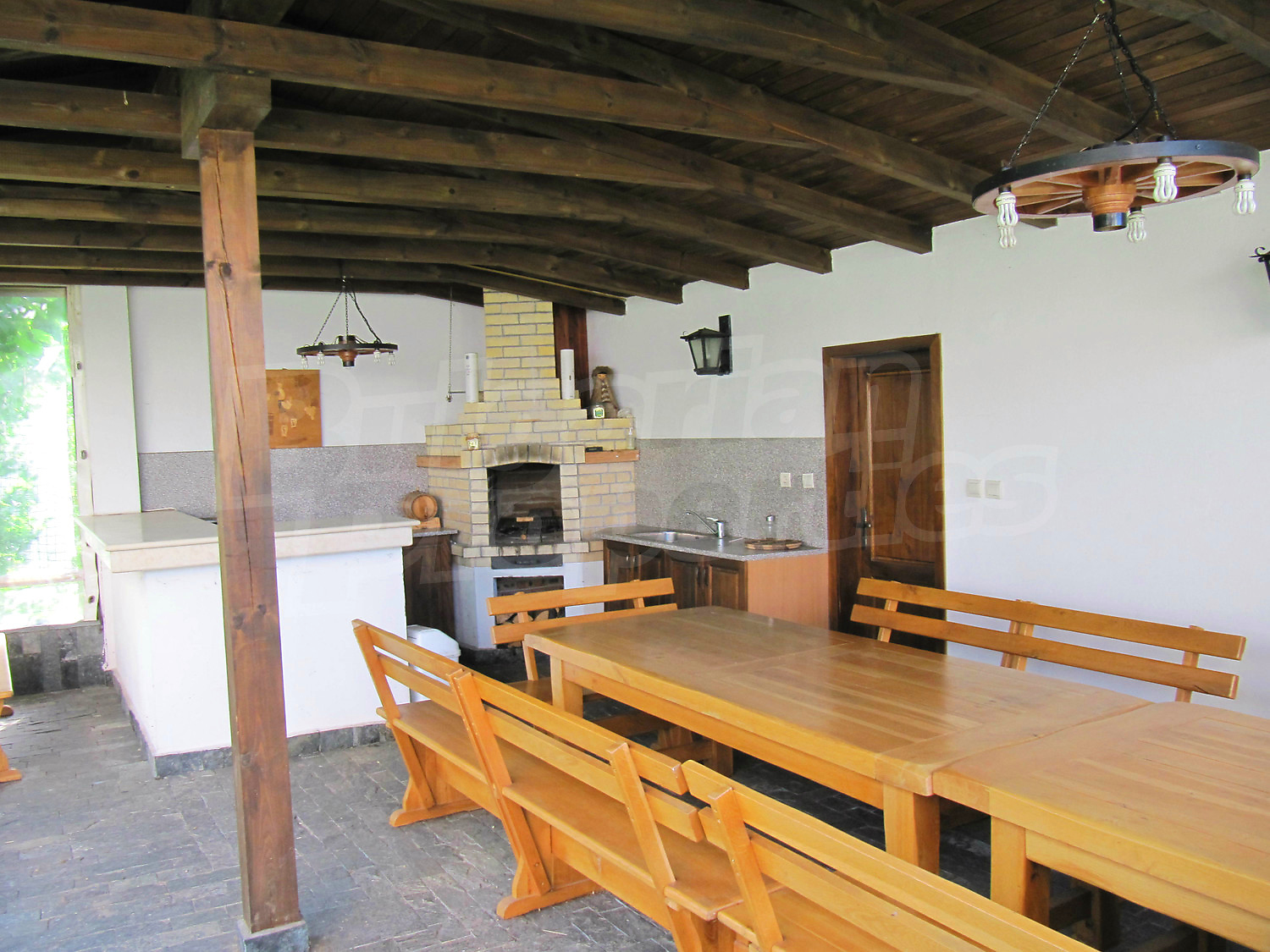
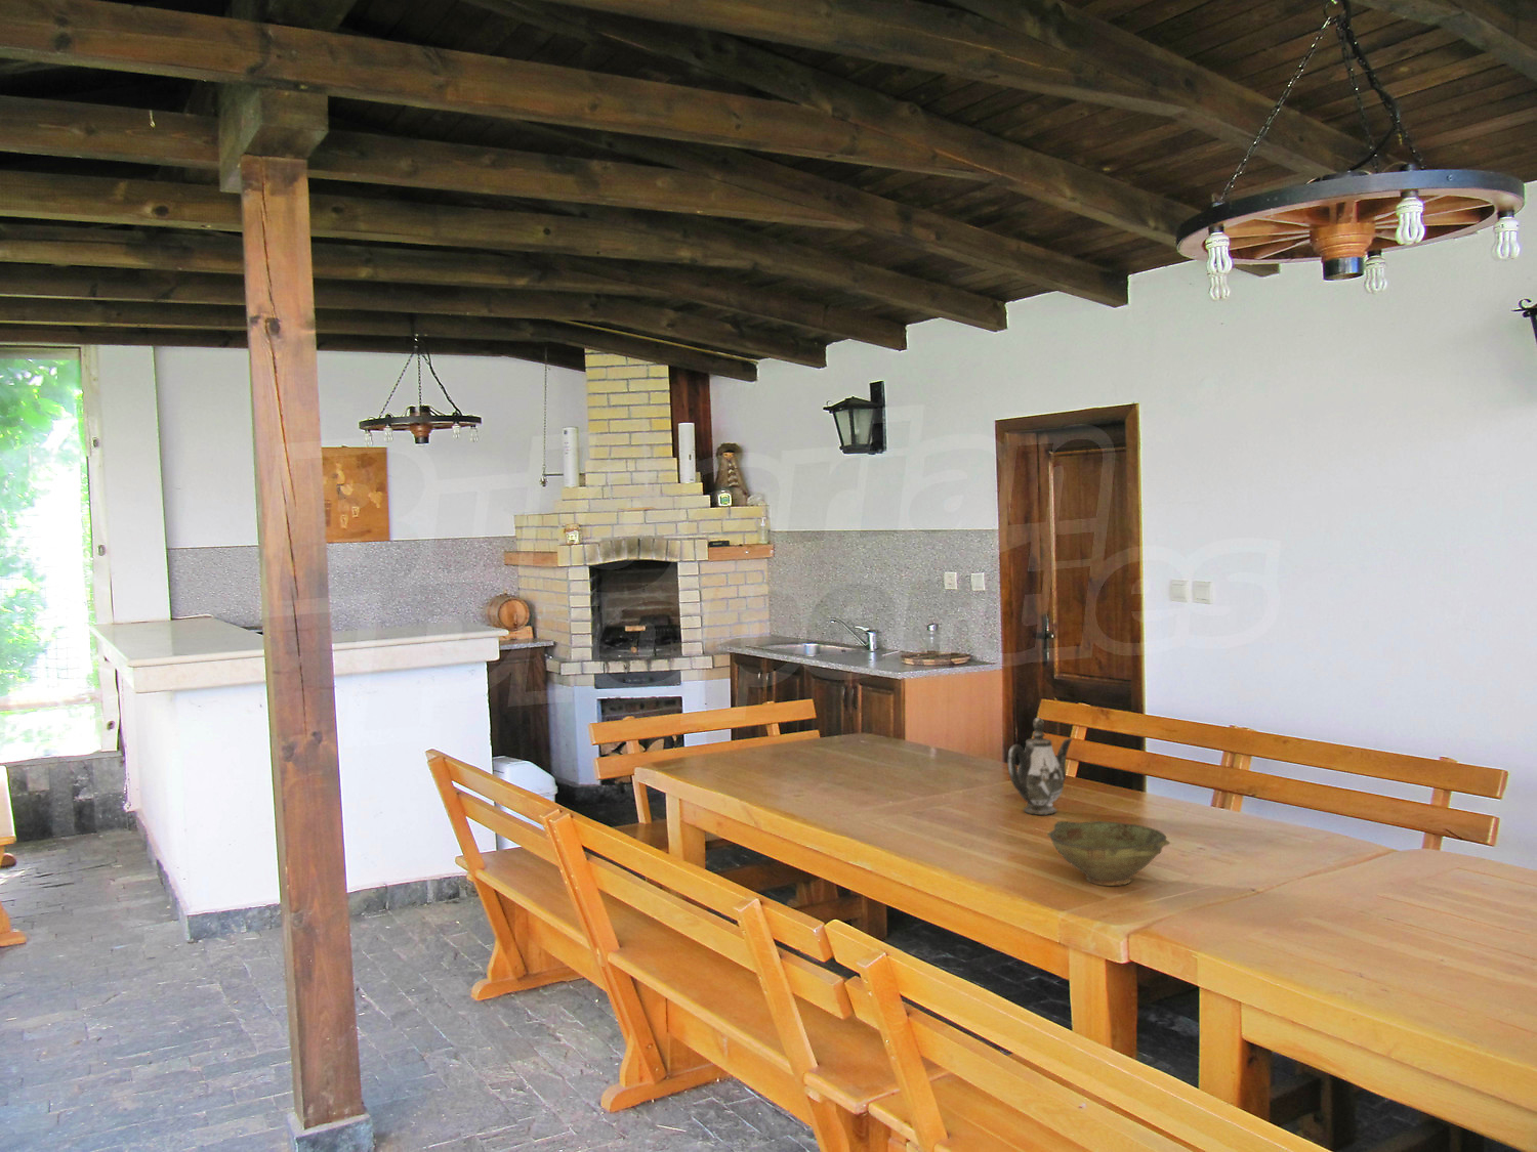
+ teapot [1006,716,1072,816]
+ bowl [1046,820,1172,887]
